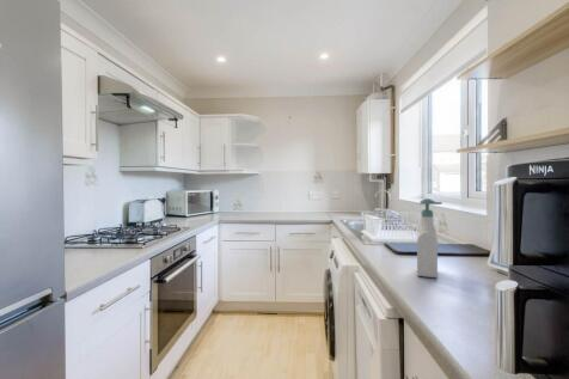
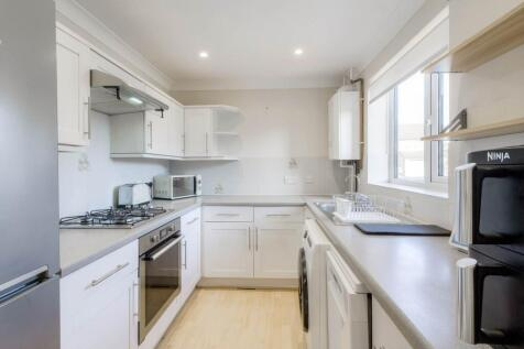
- soap bottle [416,197,443,279]
